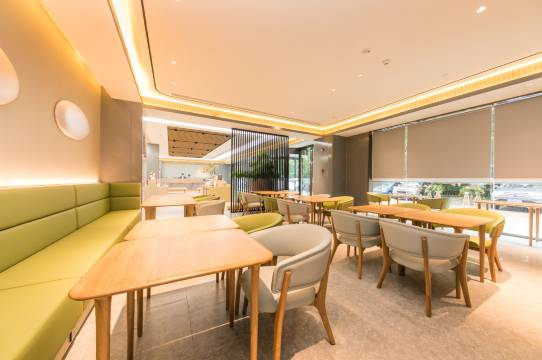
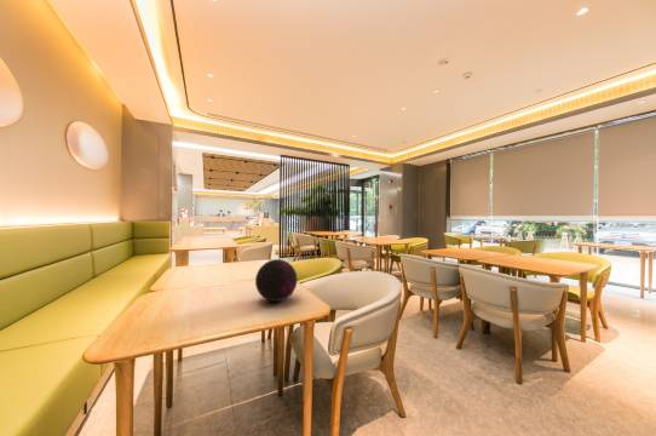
+ decorative orb [254,258,299,303]
